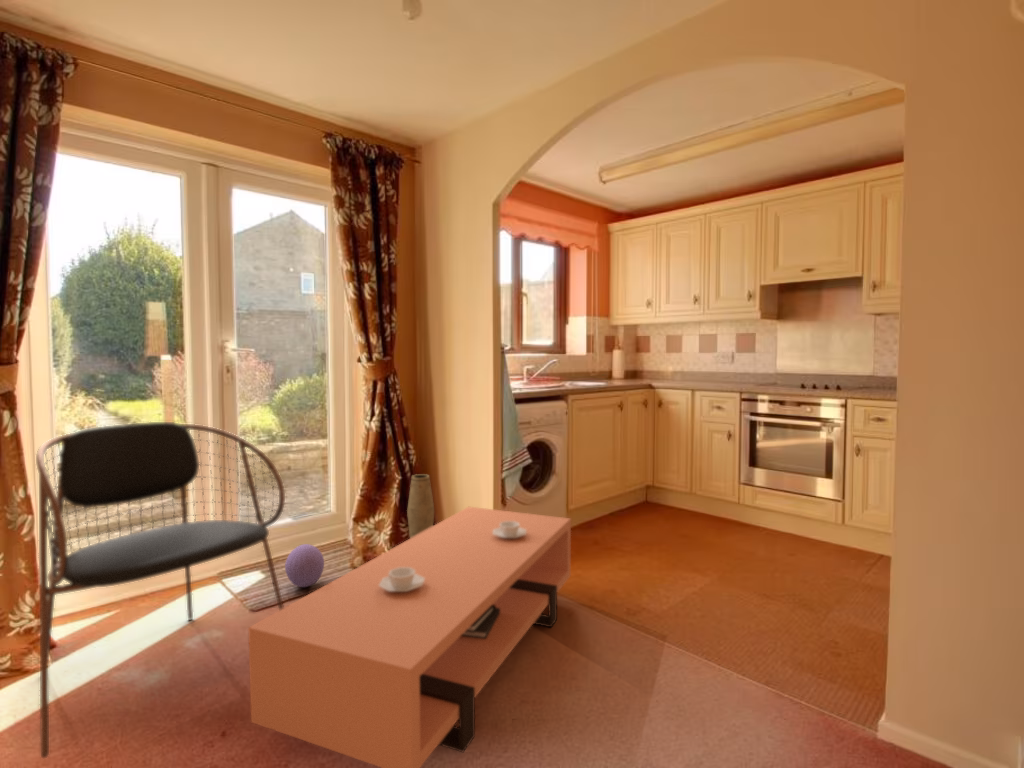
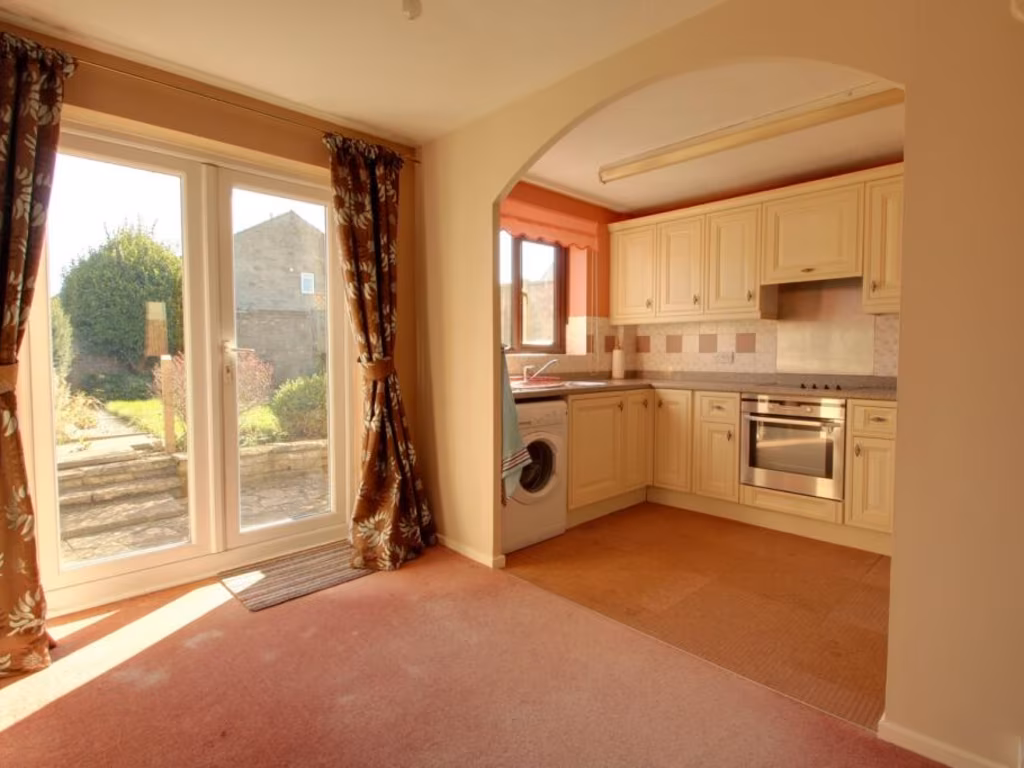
- dining chair [35,421,286,759]
- ball [284,543,325,588]
- vase [406,473,435,539]
- coffee table [247,506,572,768]
